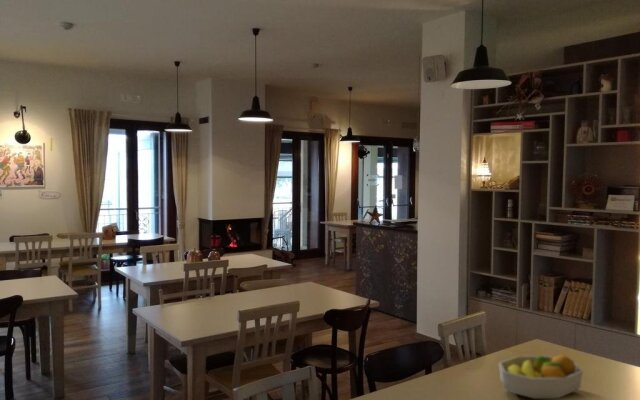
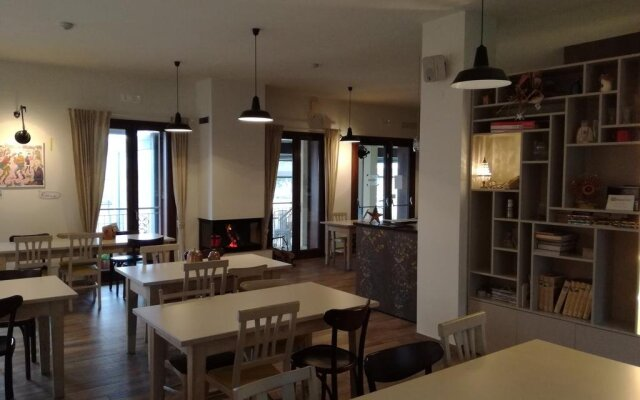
- fruit bowl [498,353,584,400]
